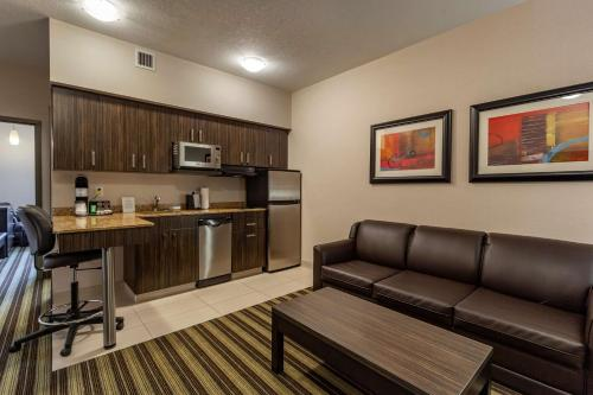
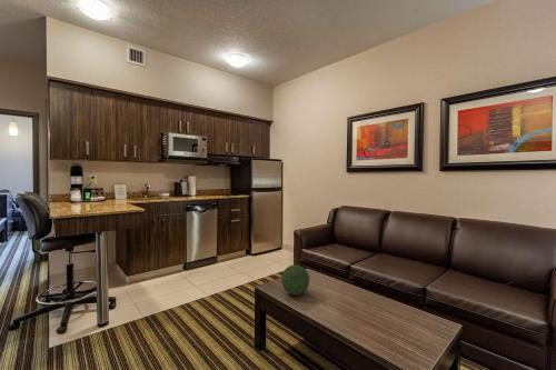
+ decorative orb [280,263,310,296]
